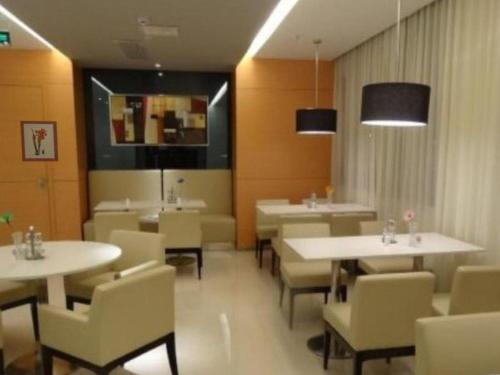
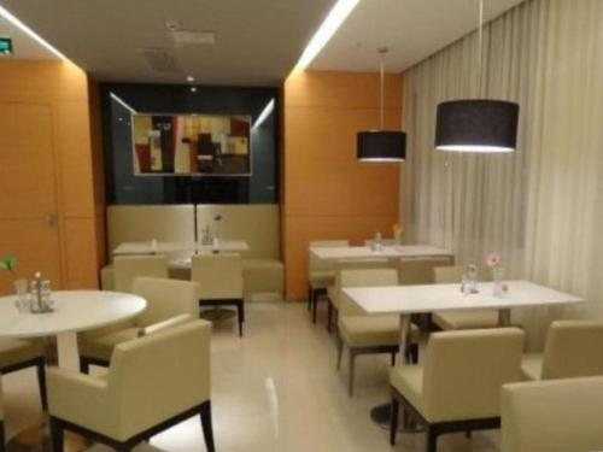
- wall art [19,120,59,162]
